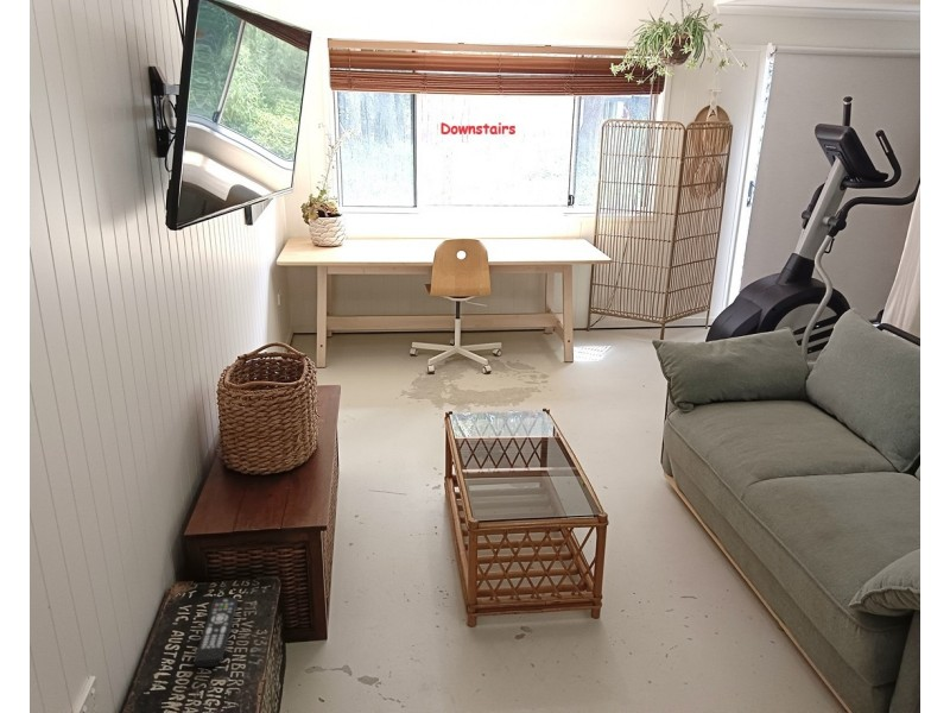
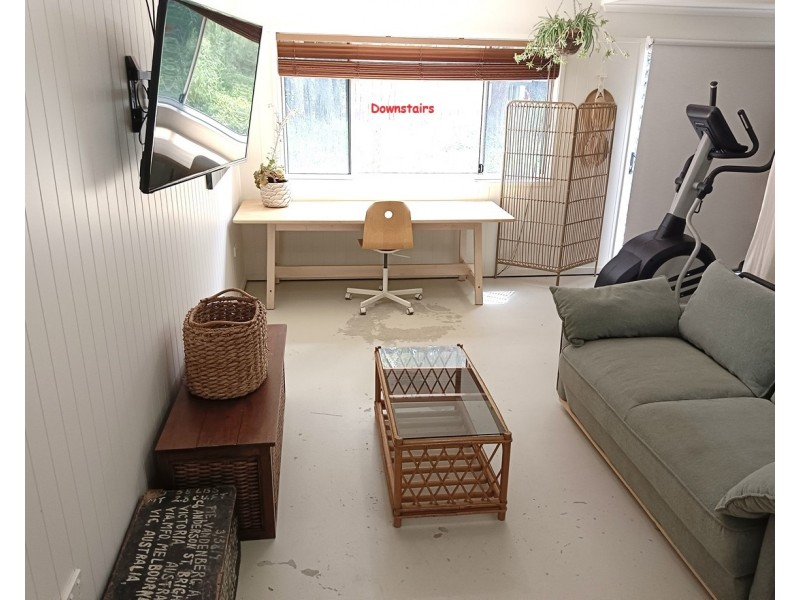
- remote control [194,597,240,668]
